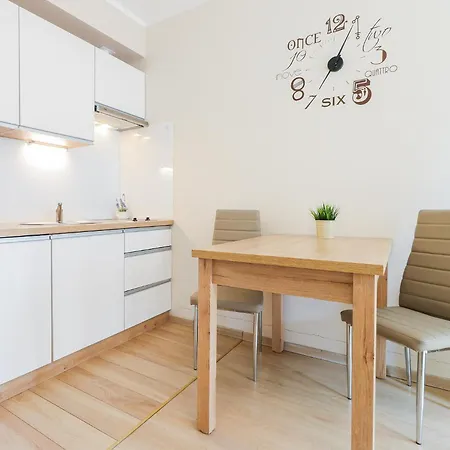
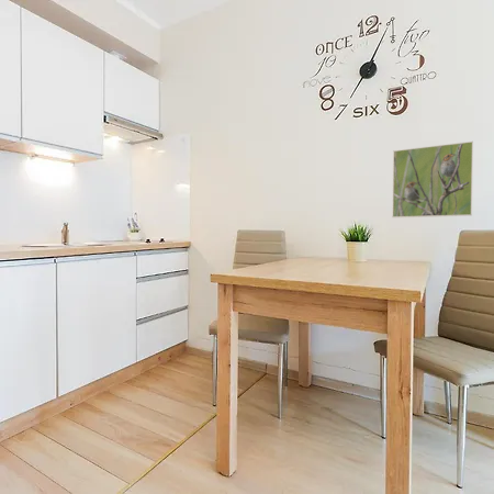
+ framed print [391,141,474,218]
